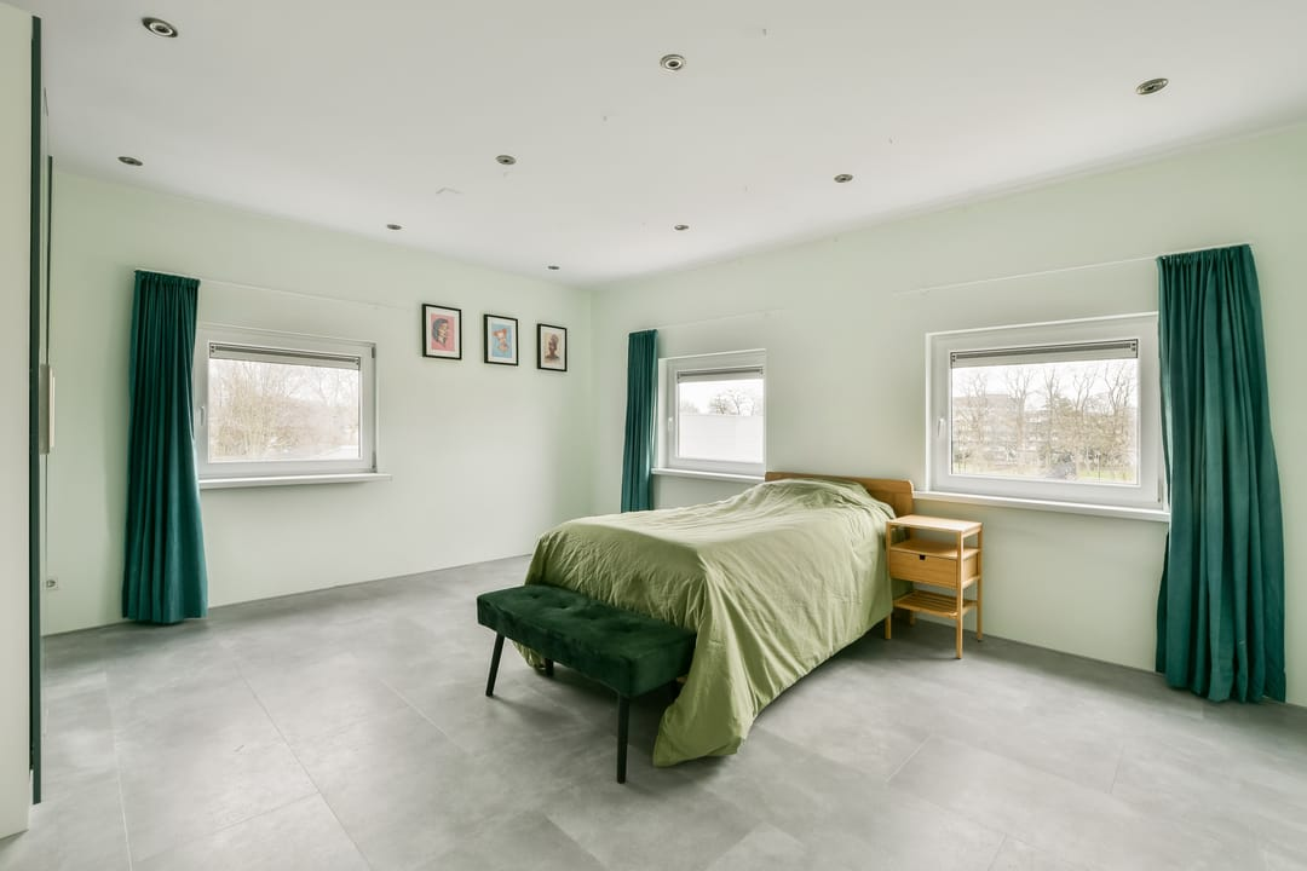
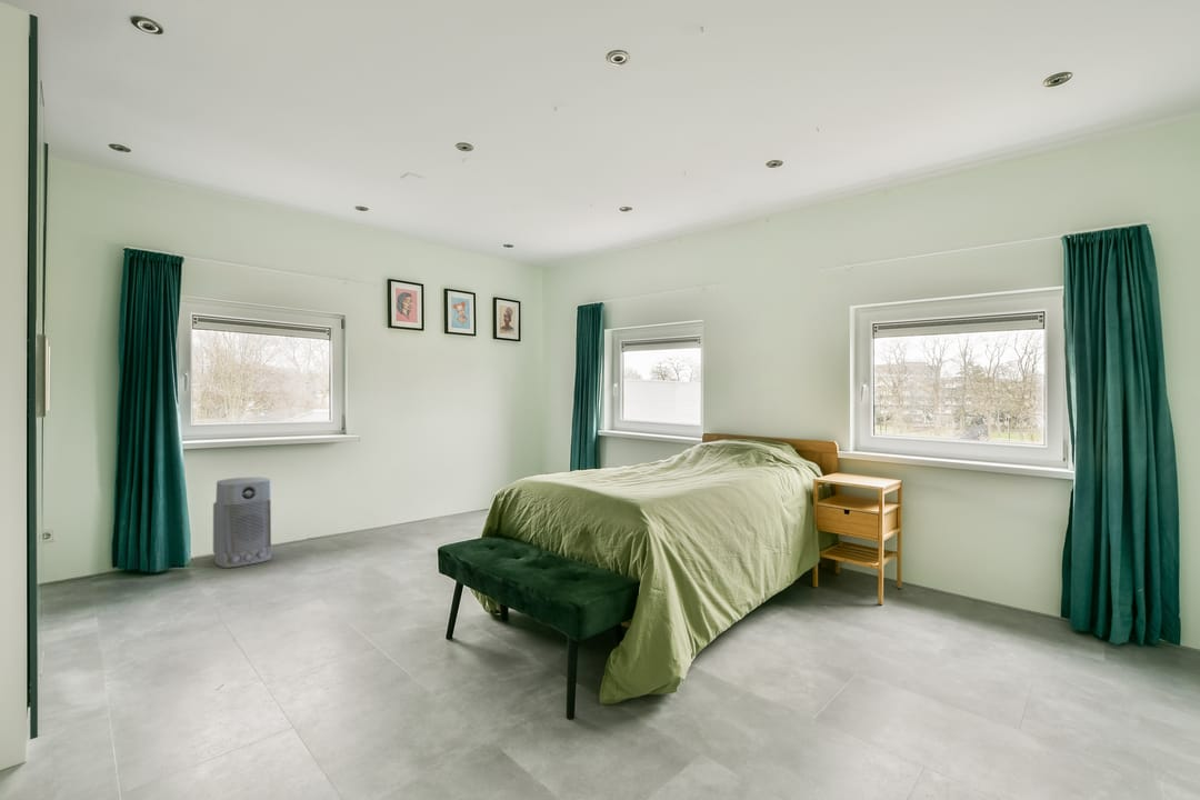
+ air purifier [212,476,272,569]
